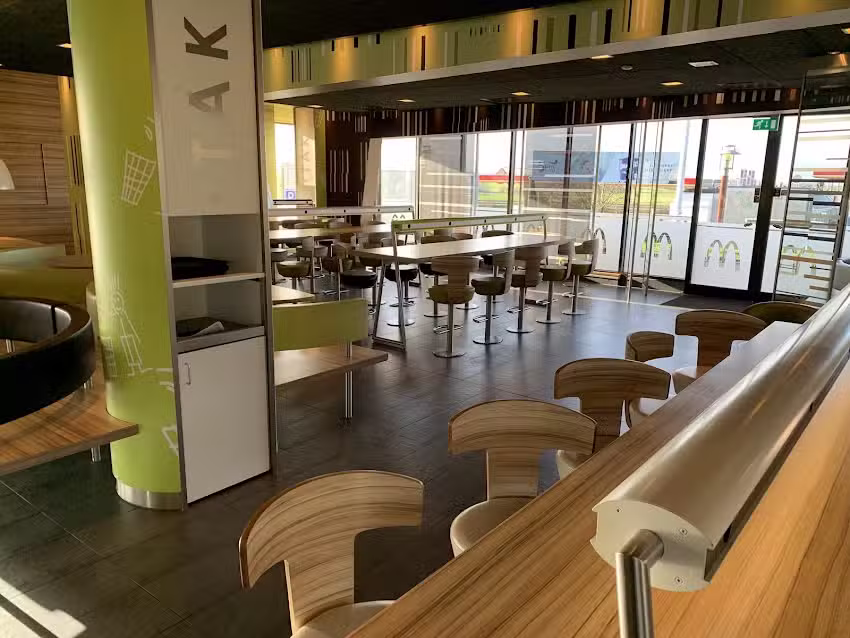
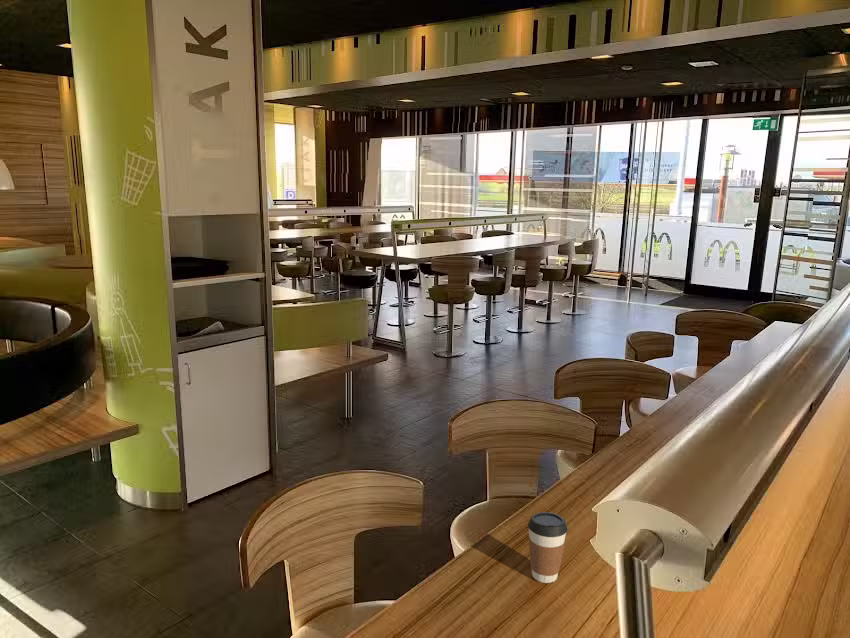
+ coffee cup [527,511,568,584]
